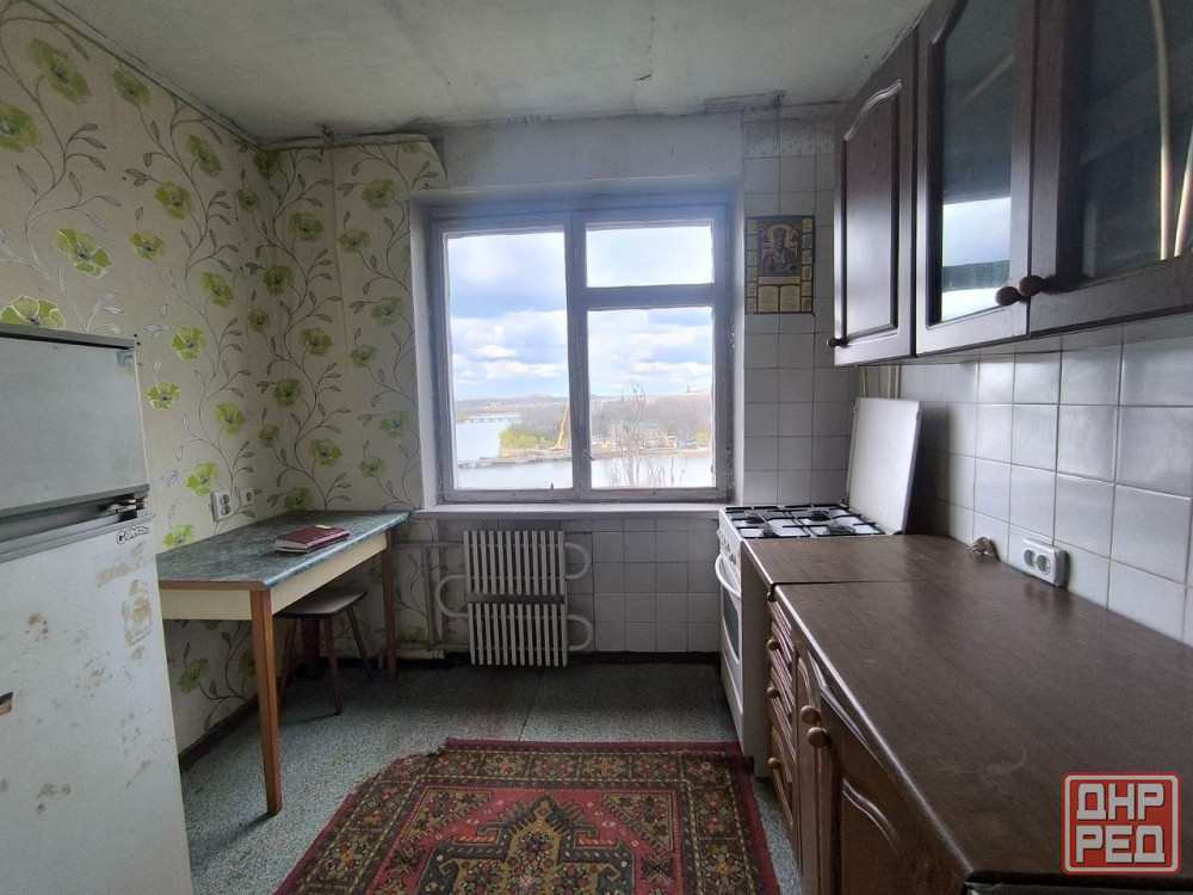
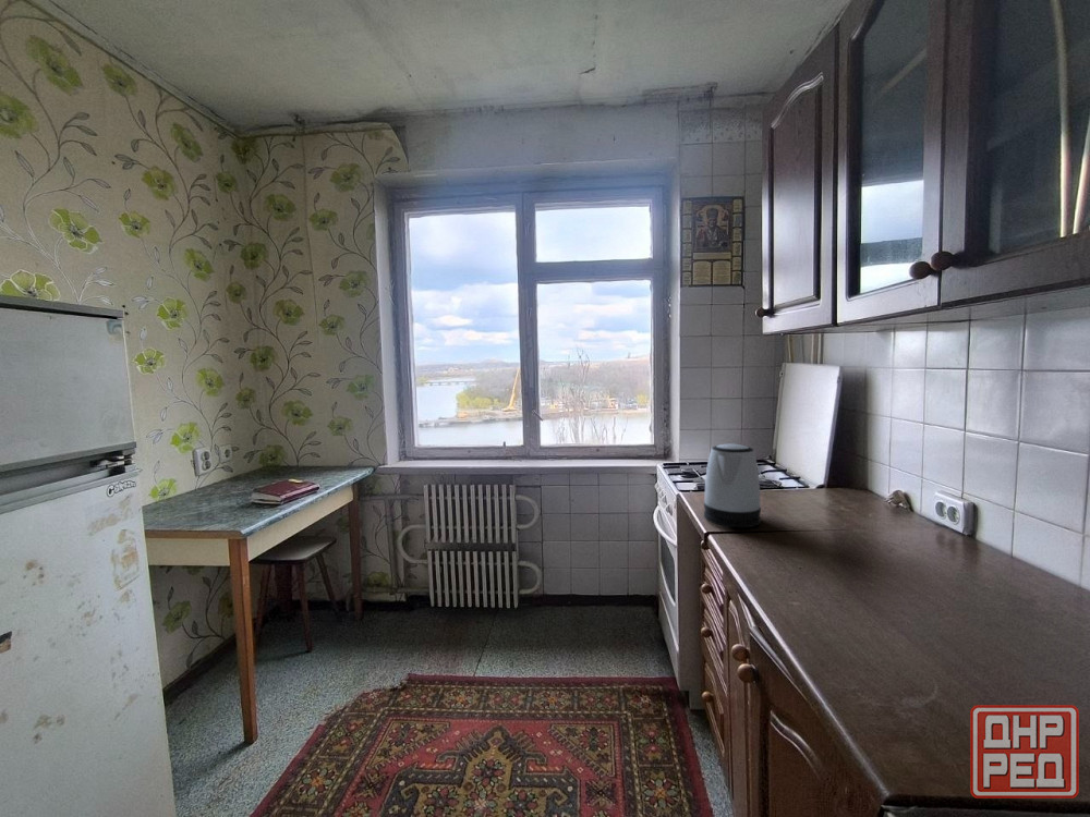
+ kettle [703,442,762,528]
